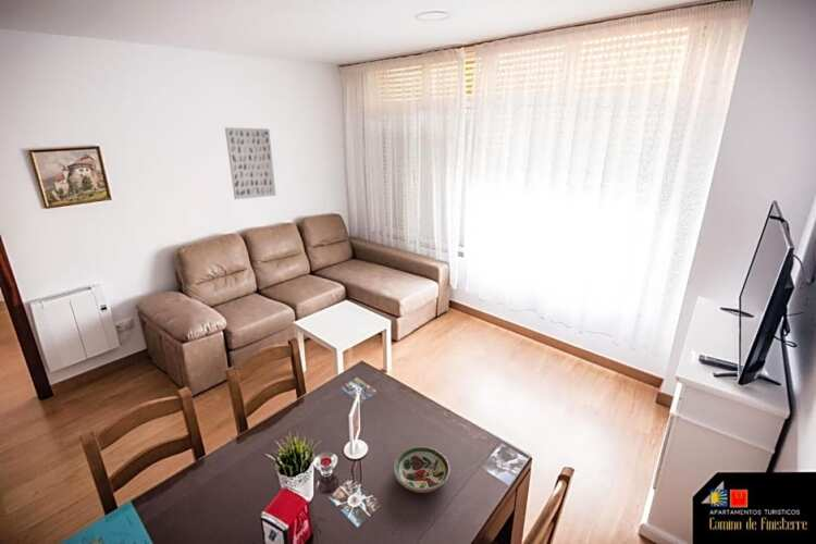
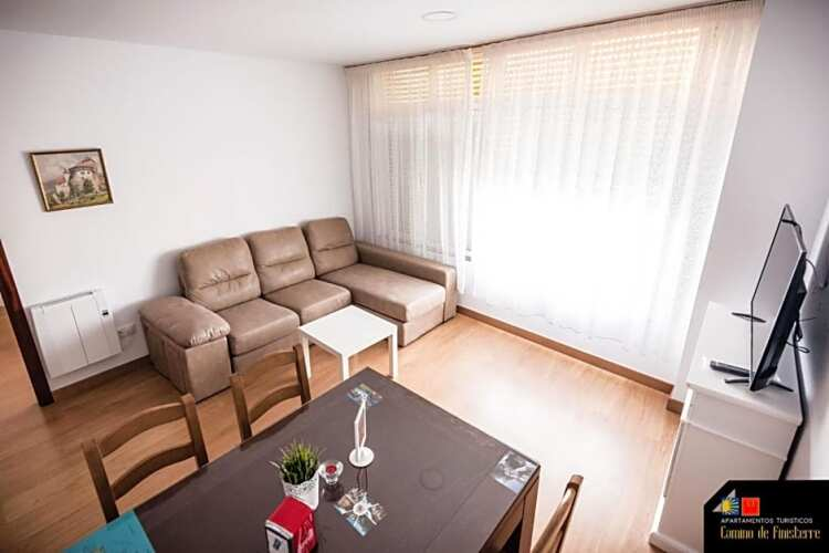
- decorative bowl [392,445,452,494]
- wall art [224,126,277,200]
